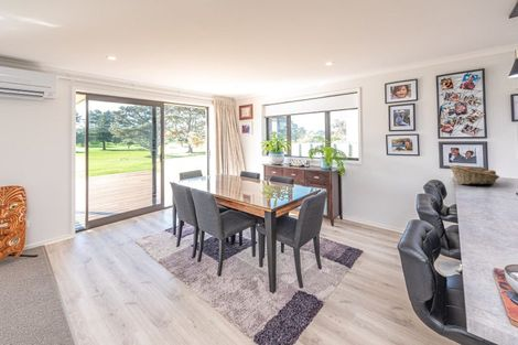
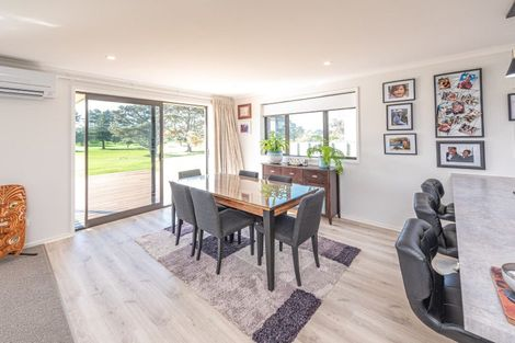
- fruit basket [447,164,500,185]
